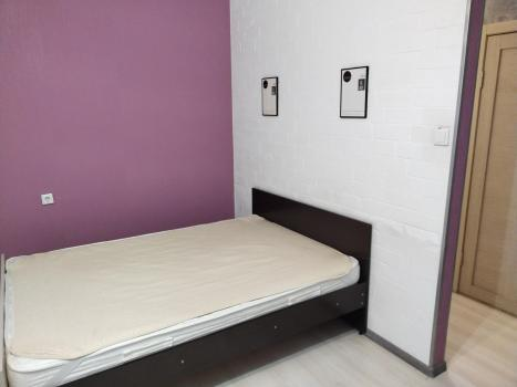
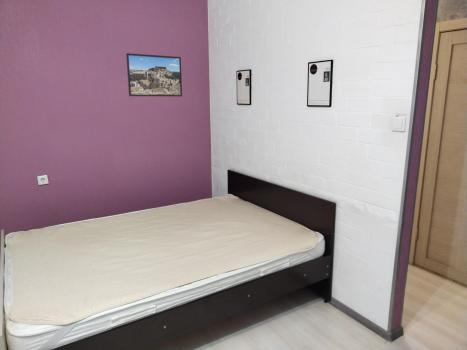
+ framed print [125,52,183,97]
